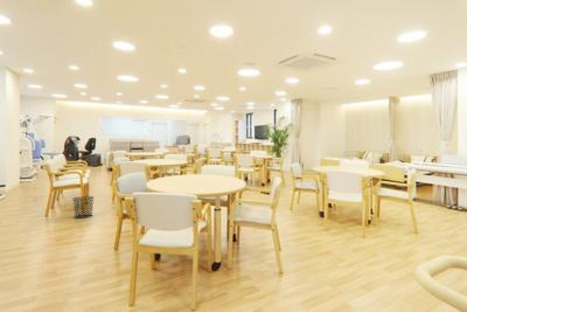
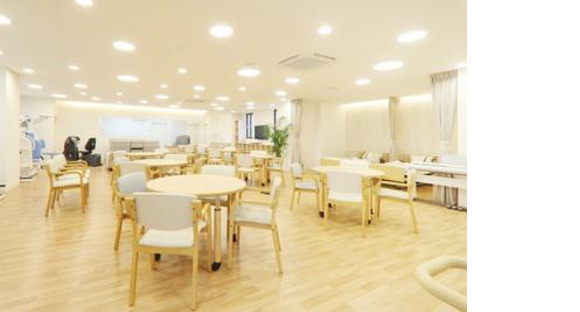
- waste bin [72,195,95,219]
